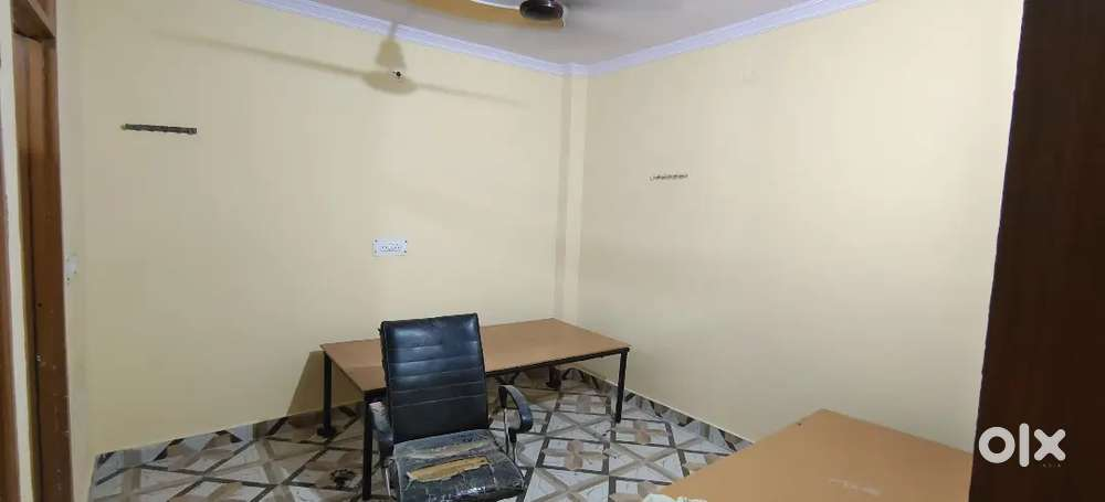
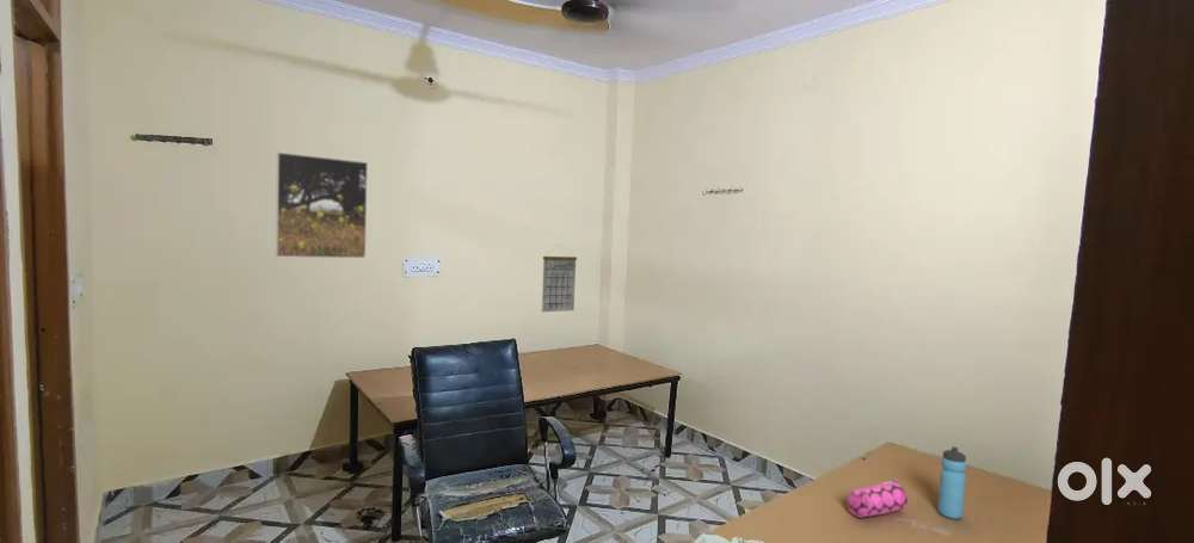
+ calendar [541,242,578,313]
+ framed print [275,152,369,259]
+ water bottle [936,445,967,520]
+ pencil case [847,479,909,519]
